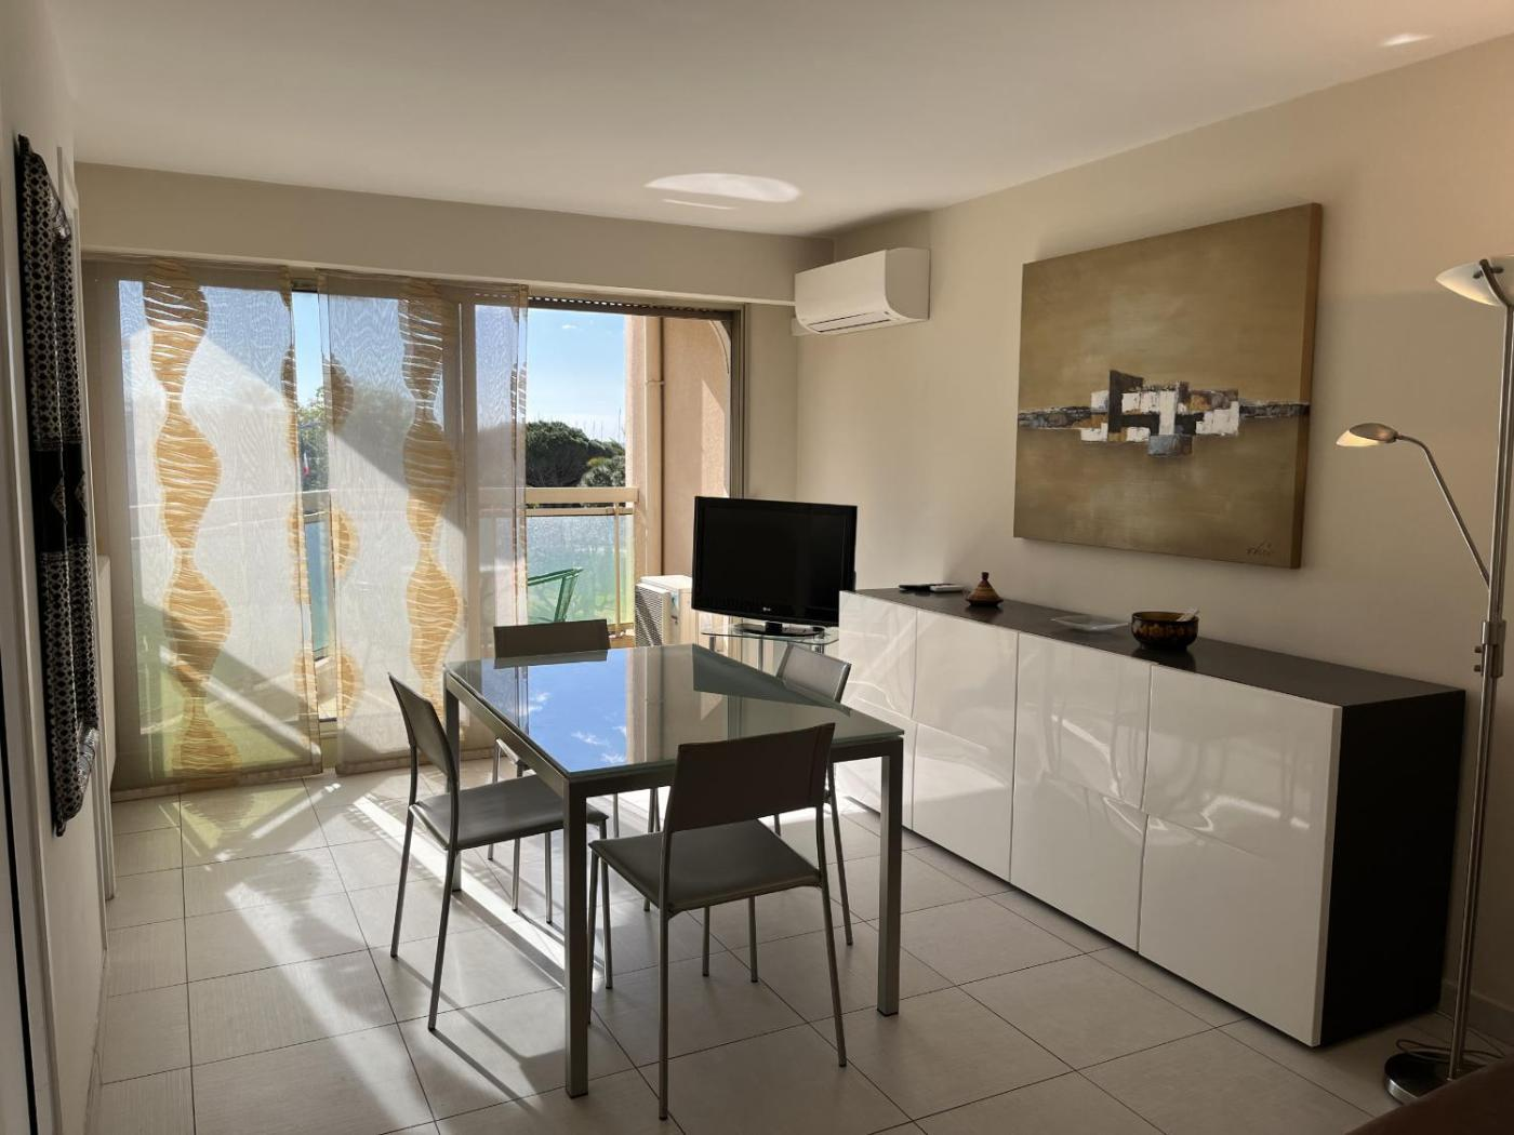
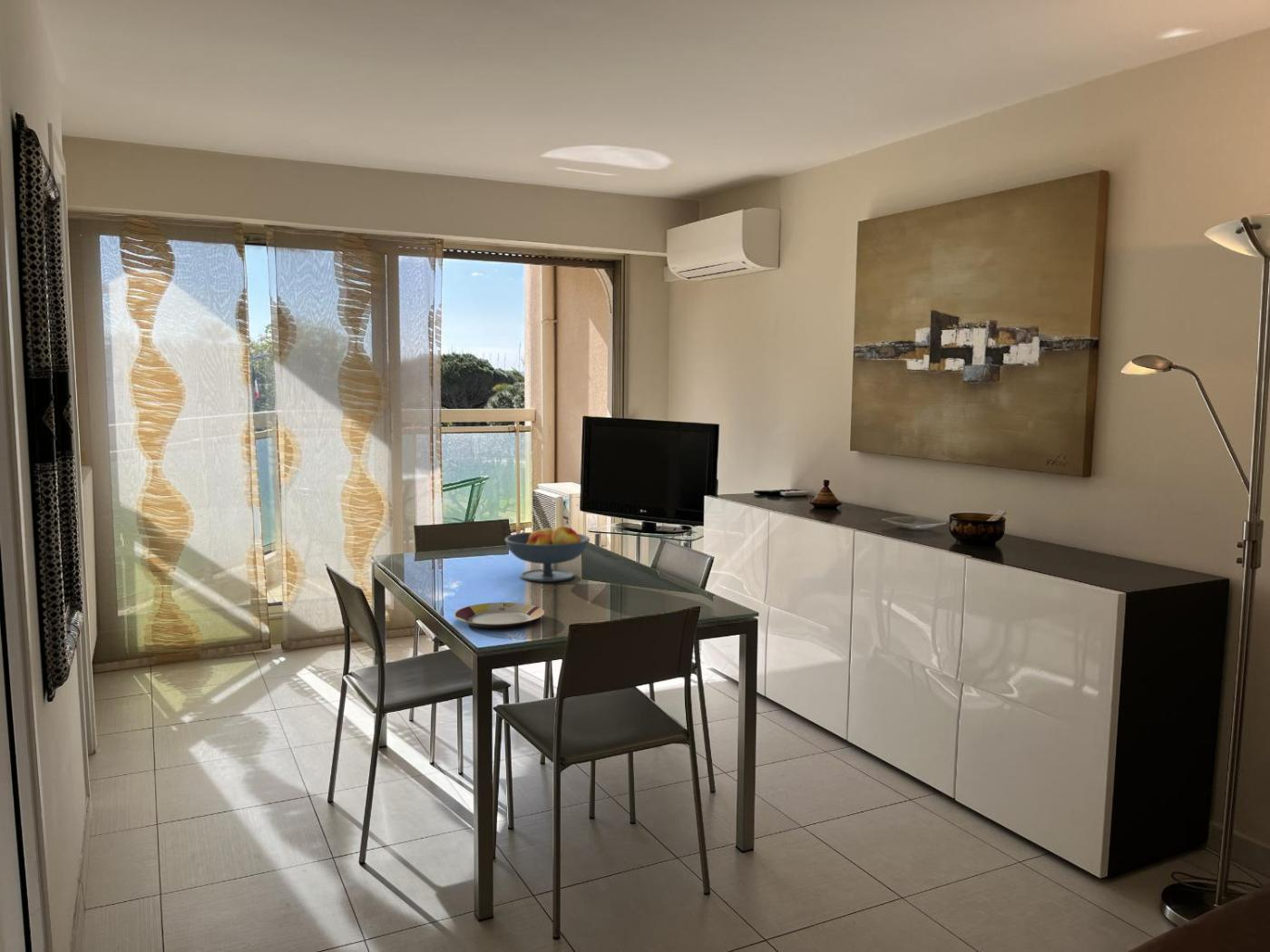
+ fruit bowl [503,525,591,583]
+ plate [453,602,545,629]
